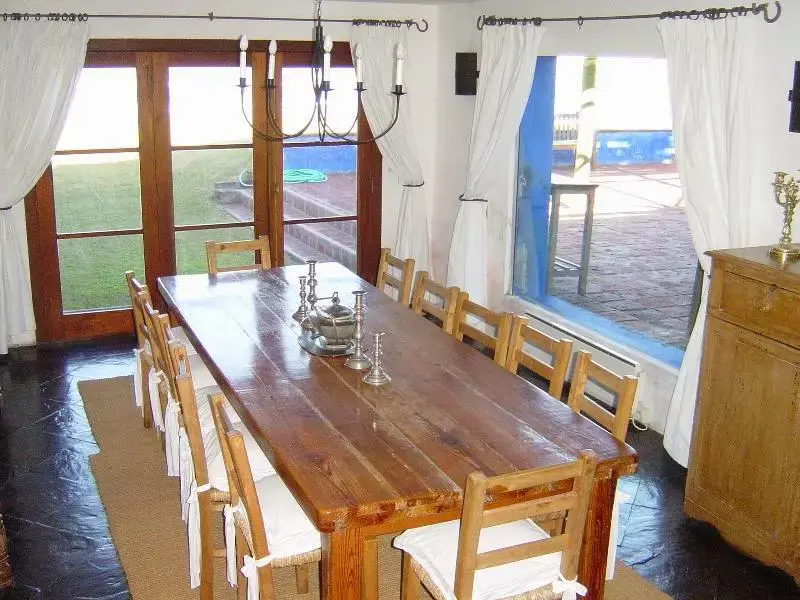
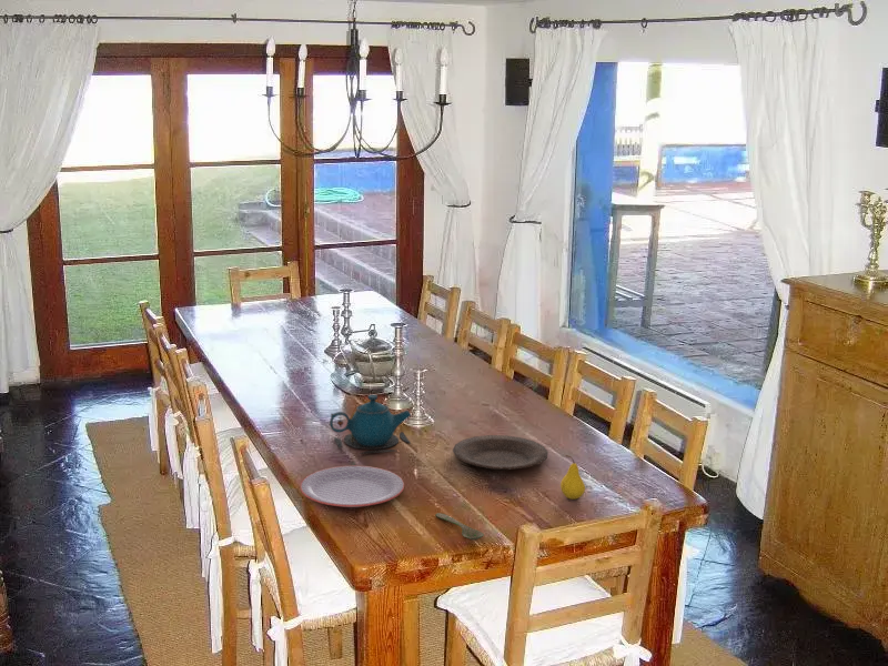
+ teapot [329,393,412,455]
+ plate [452,434,549,471]
+ plate [300,464,405,508]
+ fruit [559,454,586,501]
+ spoon [435,512,485,541]
